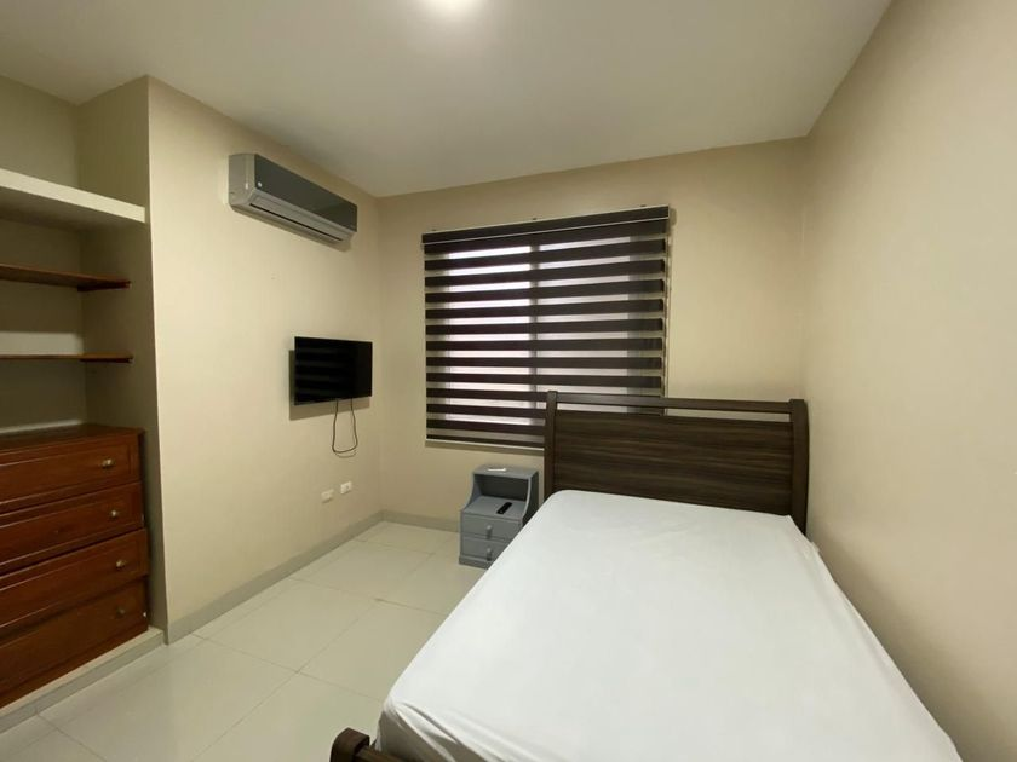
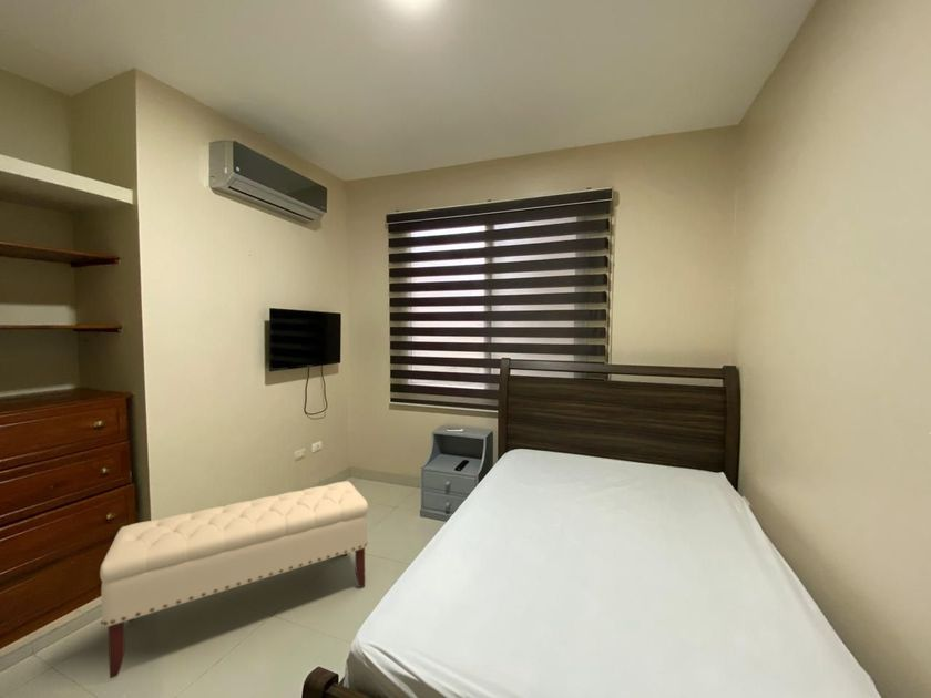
+ bench [99,480,369,679]
